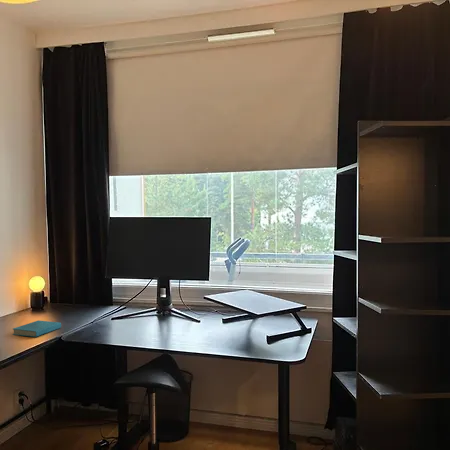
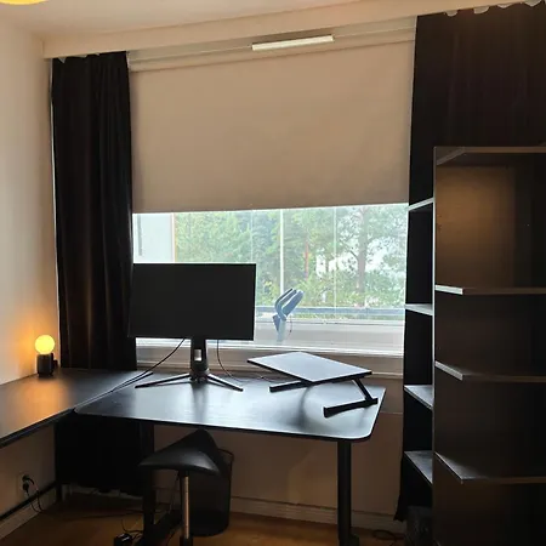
- book [12,319,62,338]
